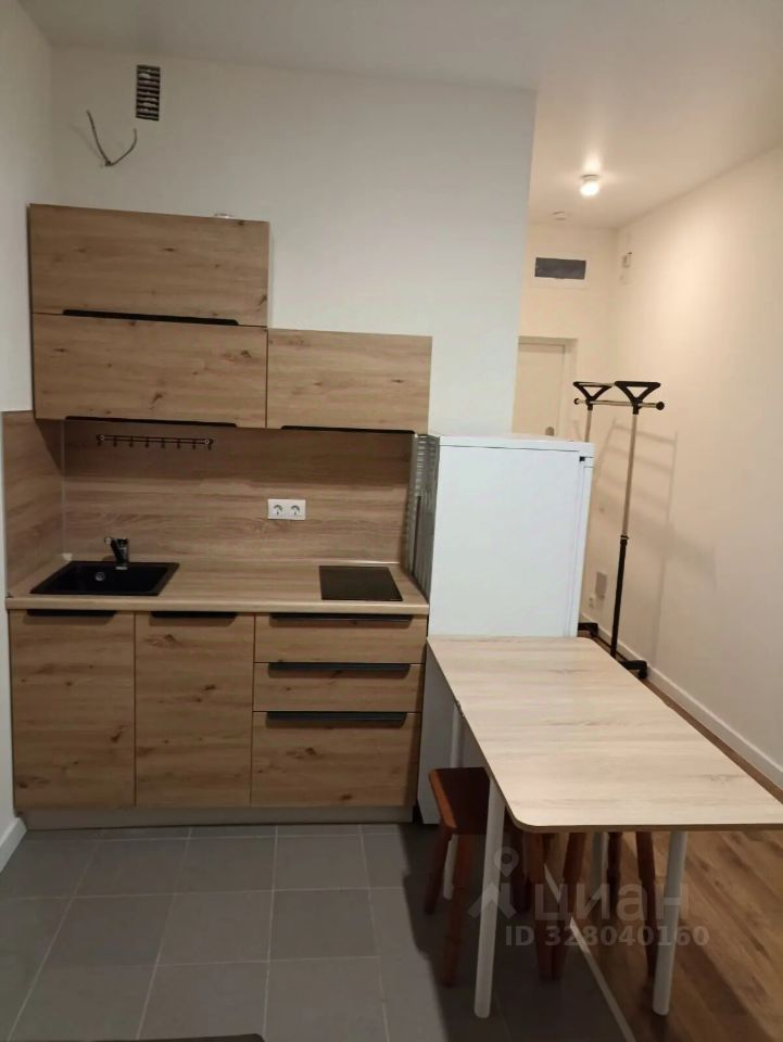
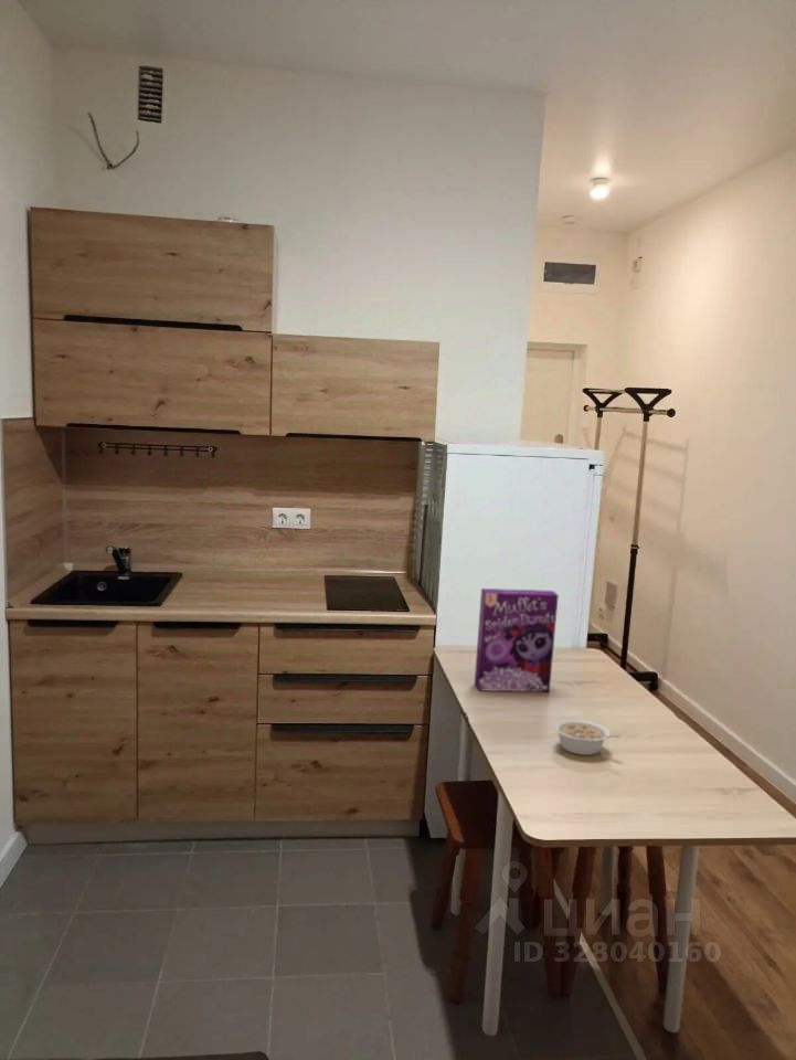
+ cereal box [474,587,560,692]
+ legume [553,719,622,756]
